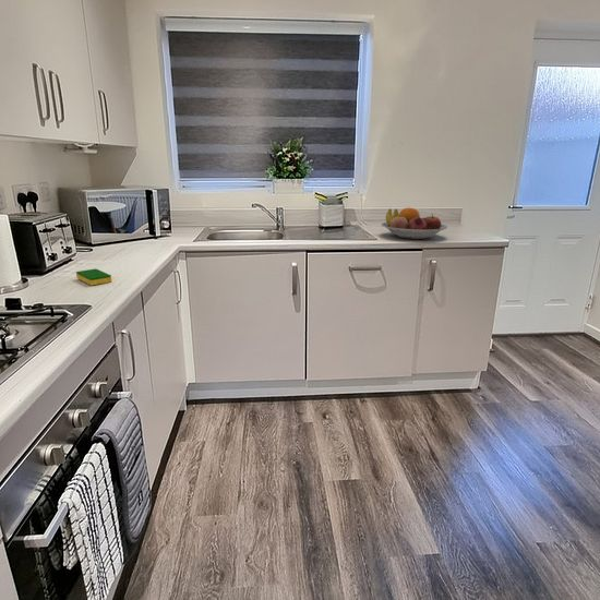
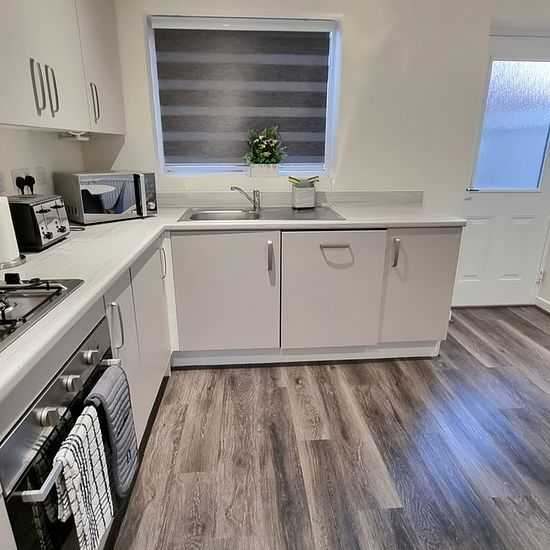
- dish sponge [75,267,112,287]
- fruit bowl [381,207,448,240]
